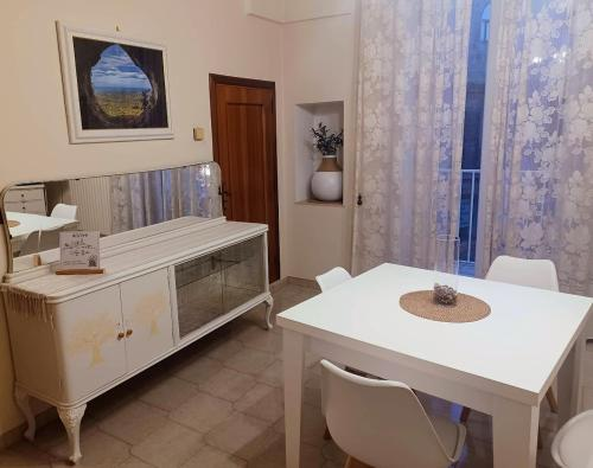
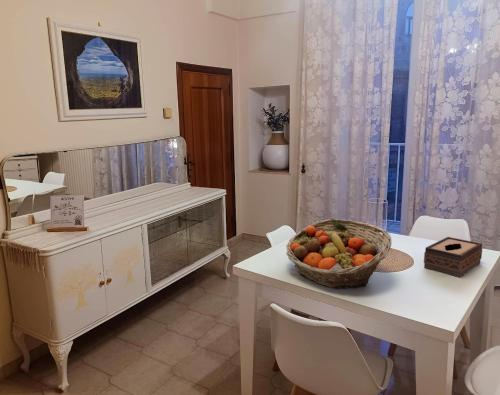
+ tissue box [423,236,483,278]
+ fruit basket [285,218,393,289]
